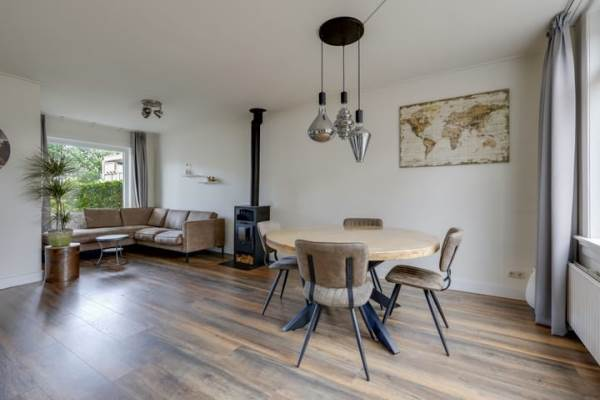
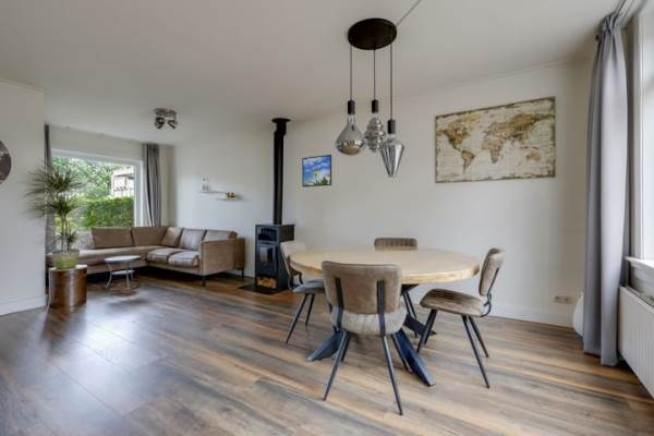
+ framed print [301,154,332,189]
